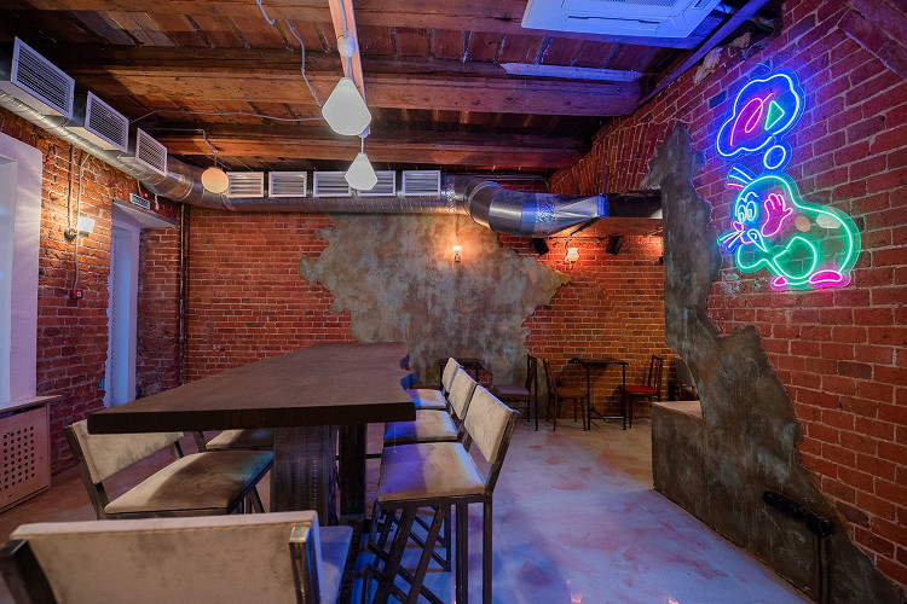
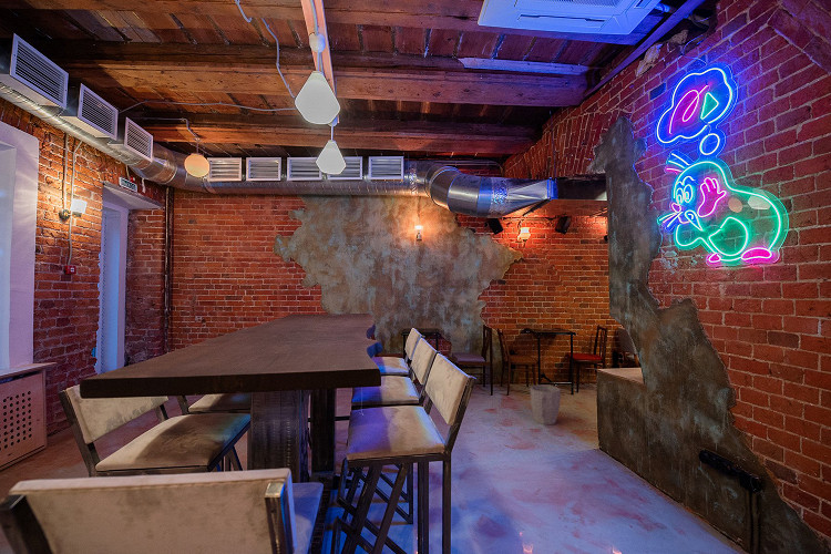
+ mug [530,383,562,425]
